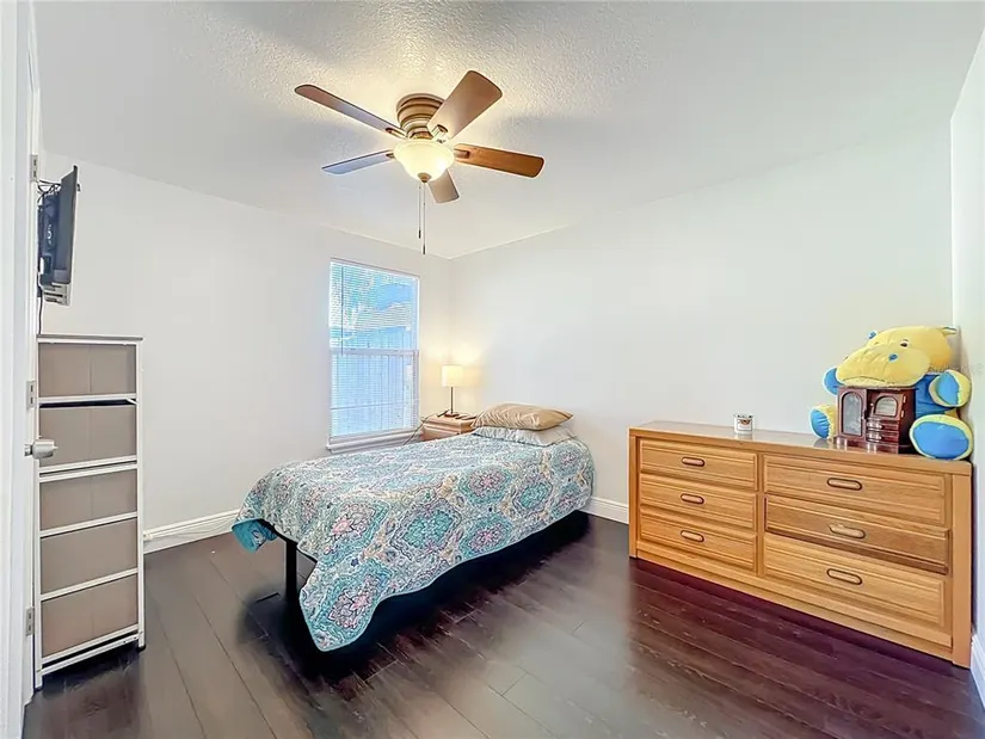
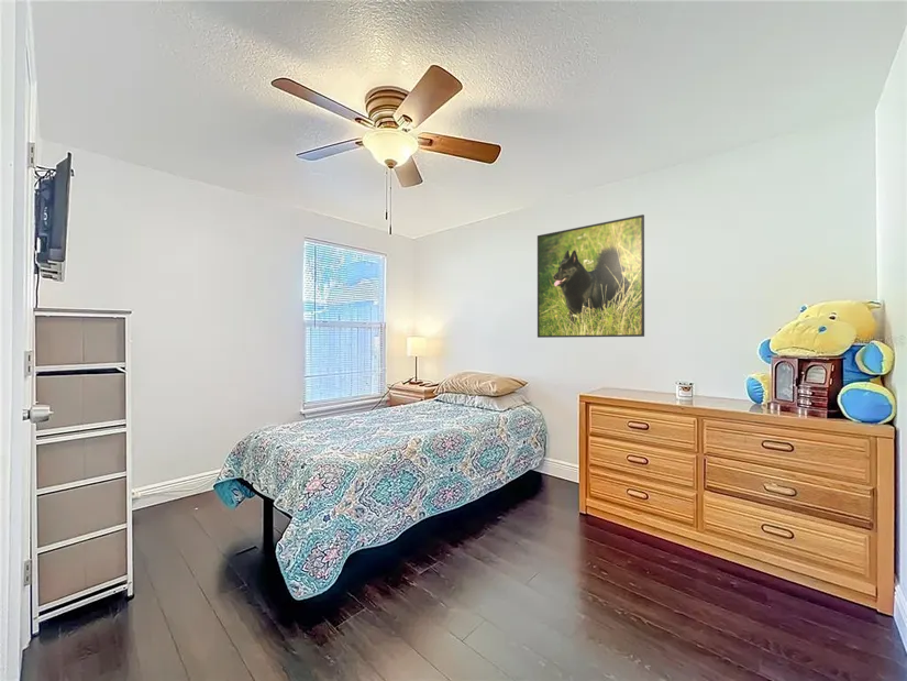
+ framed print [537,213,645,339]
